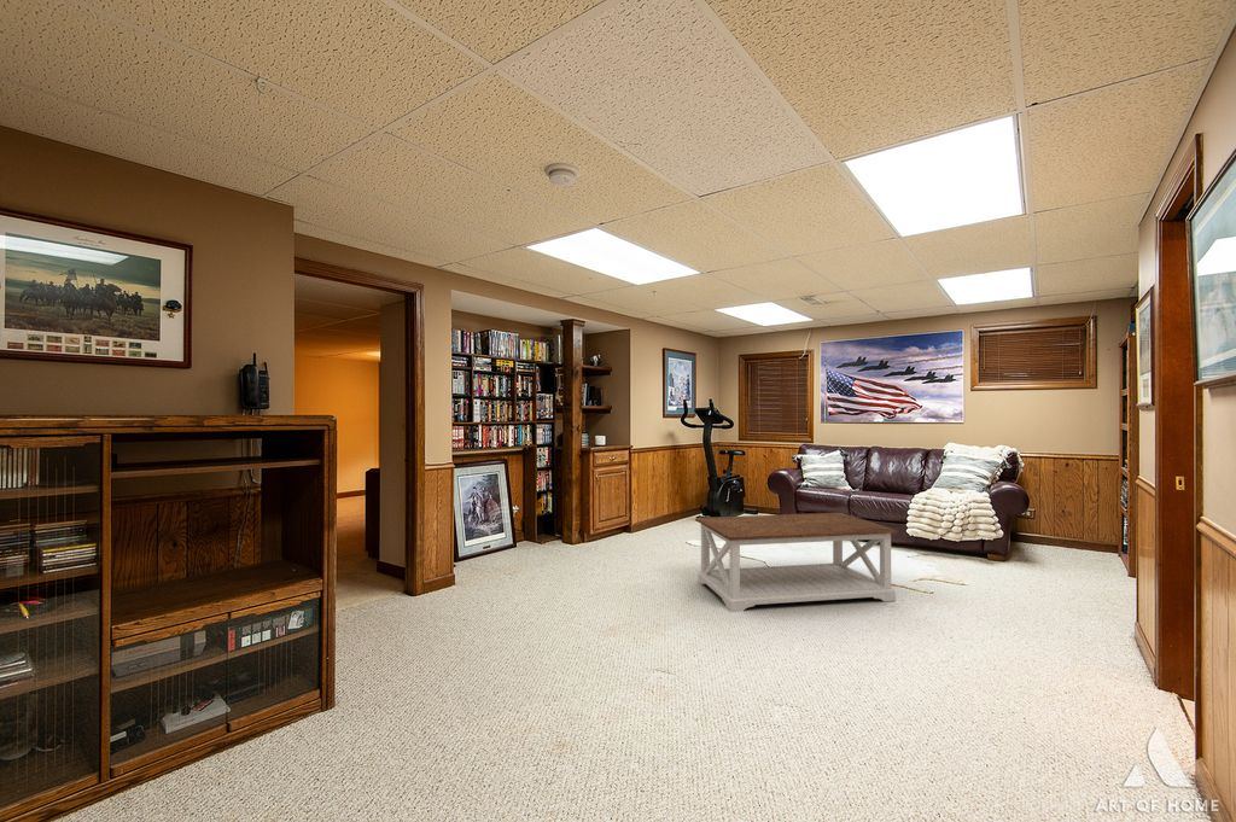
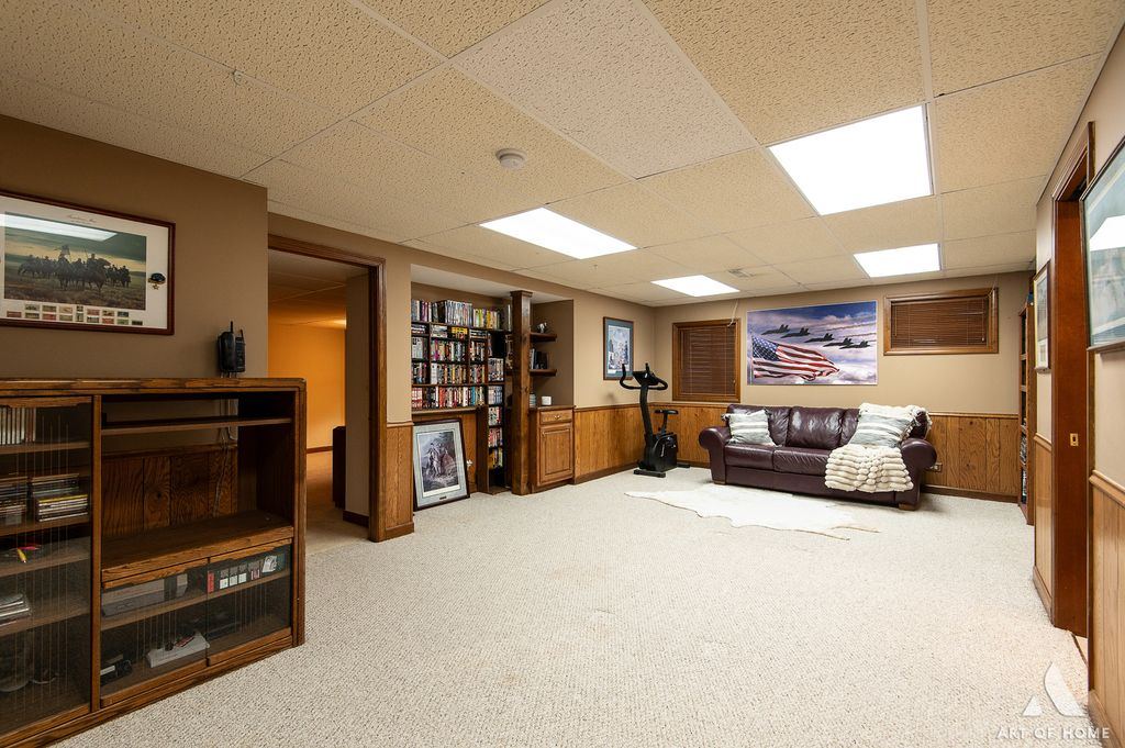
- coffee table [695,512,899,613]
